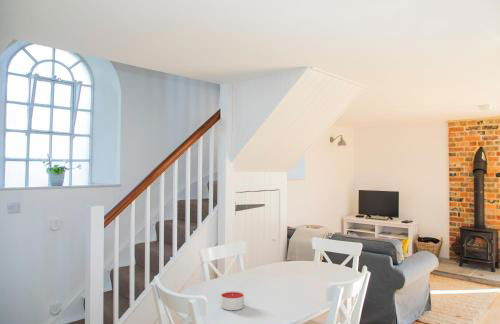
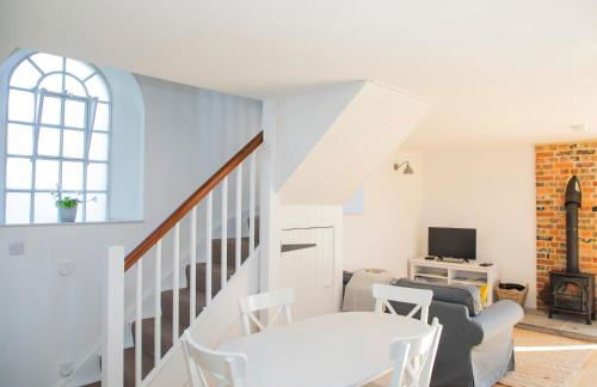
- candle [220,290,245,311]
